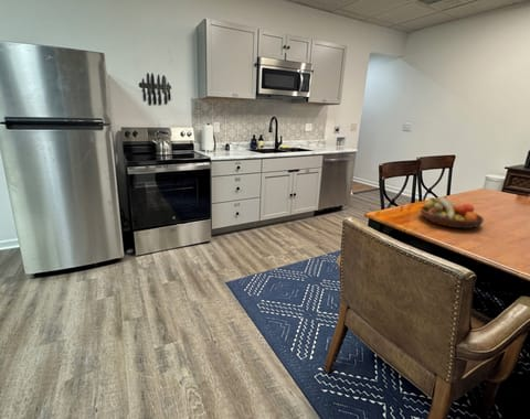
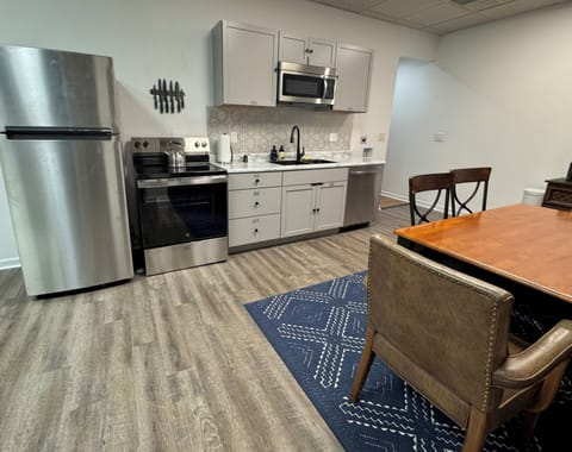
- fruit bowl [420,196,485,229]
